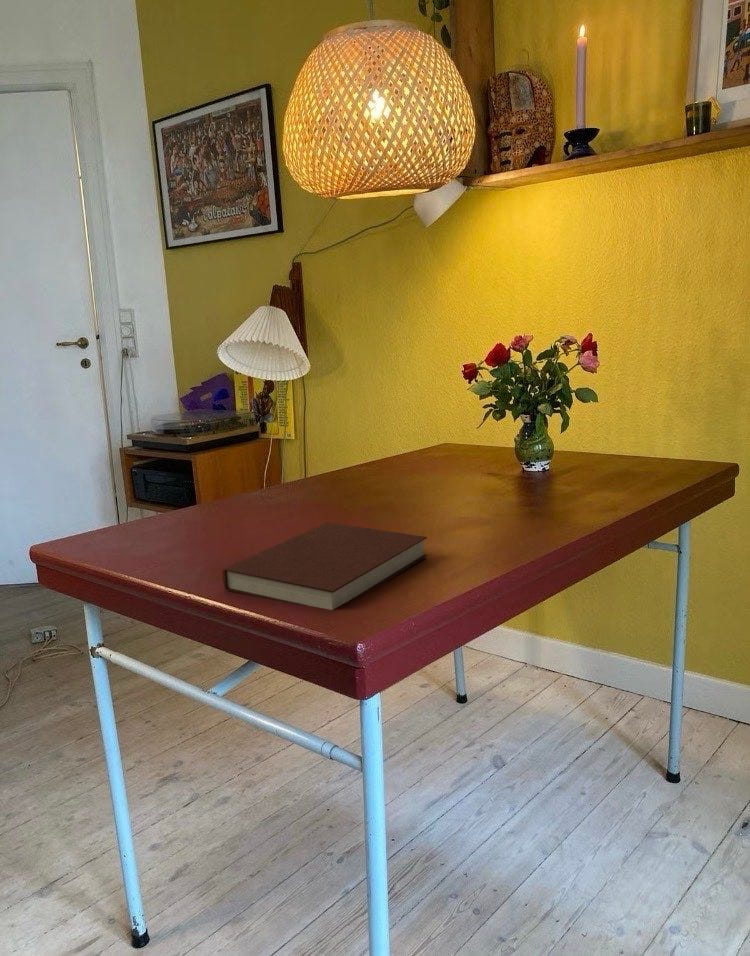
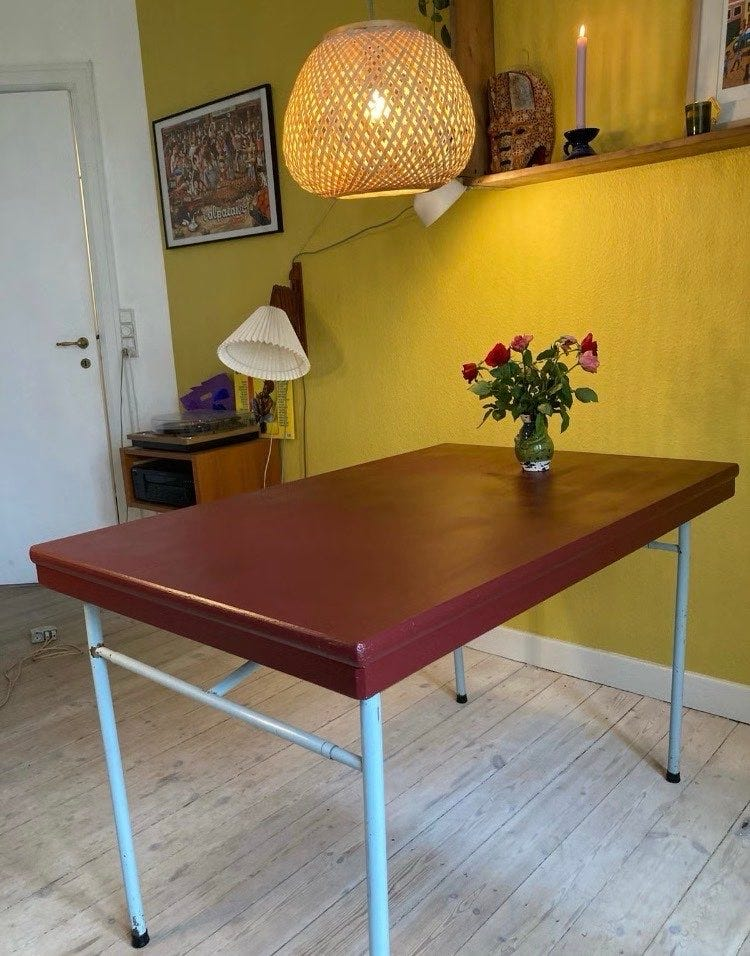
- notebook [222,521,429,611]
